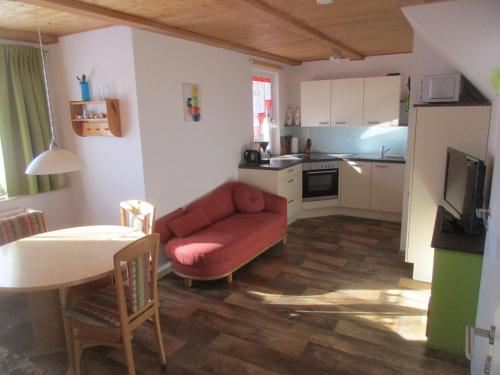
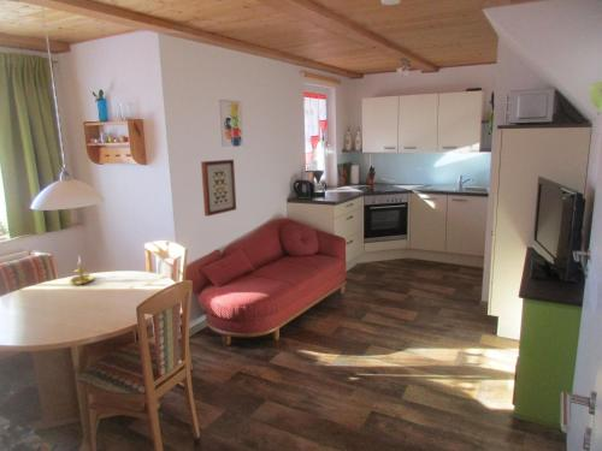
+ wall art [200,159,237,218]
+ candle holder [69,254,95,286]
